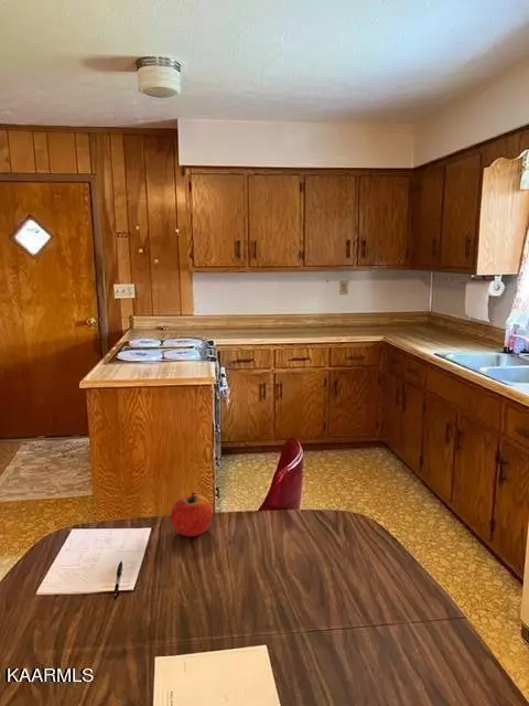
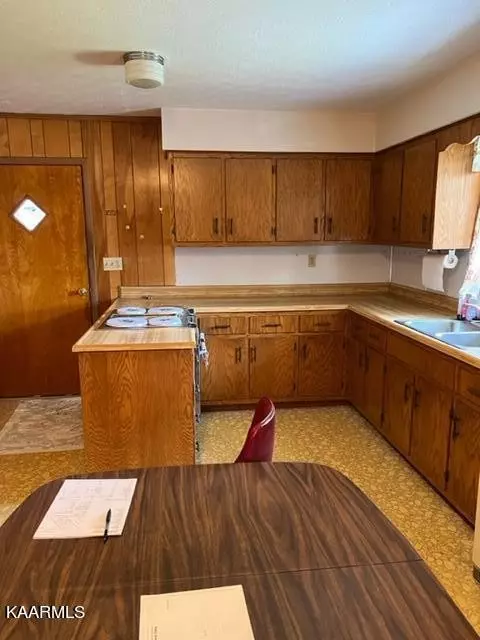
- apple [170,491,214,538]
